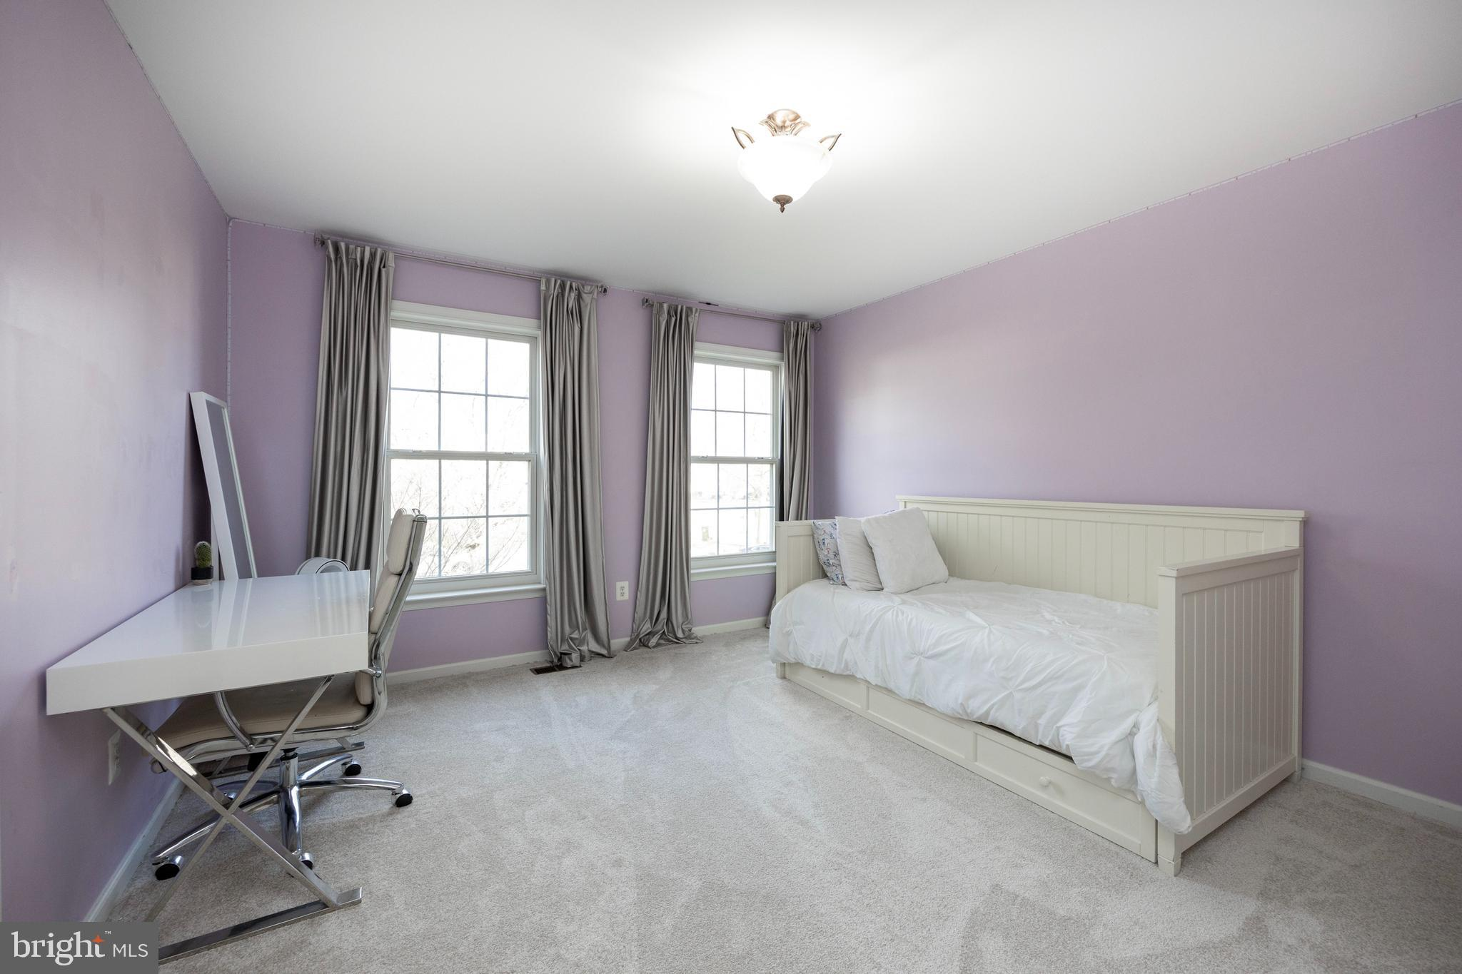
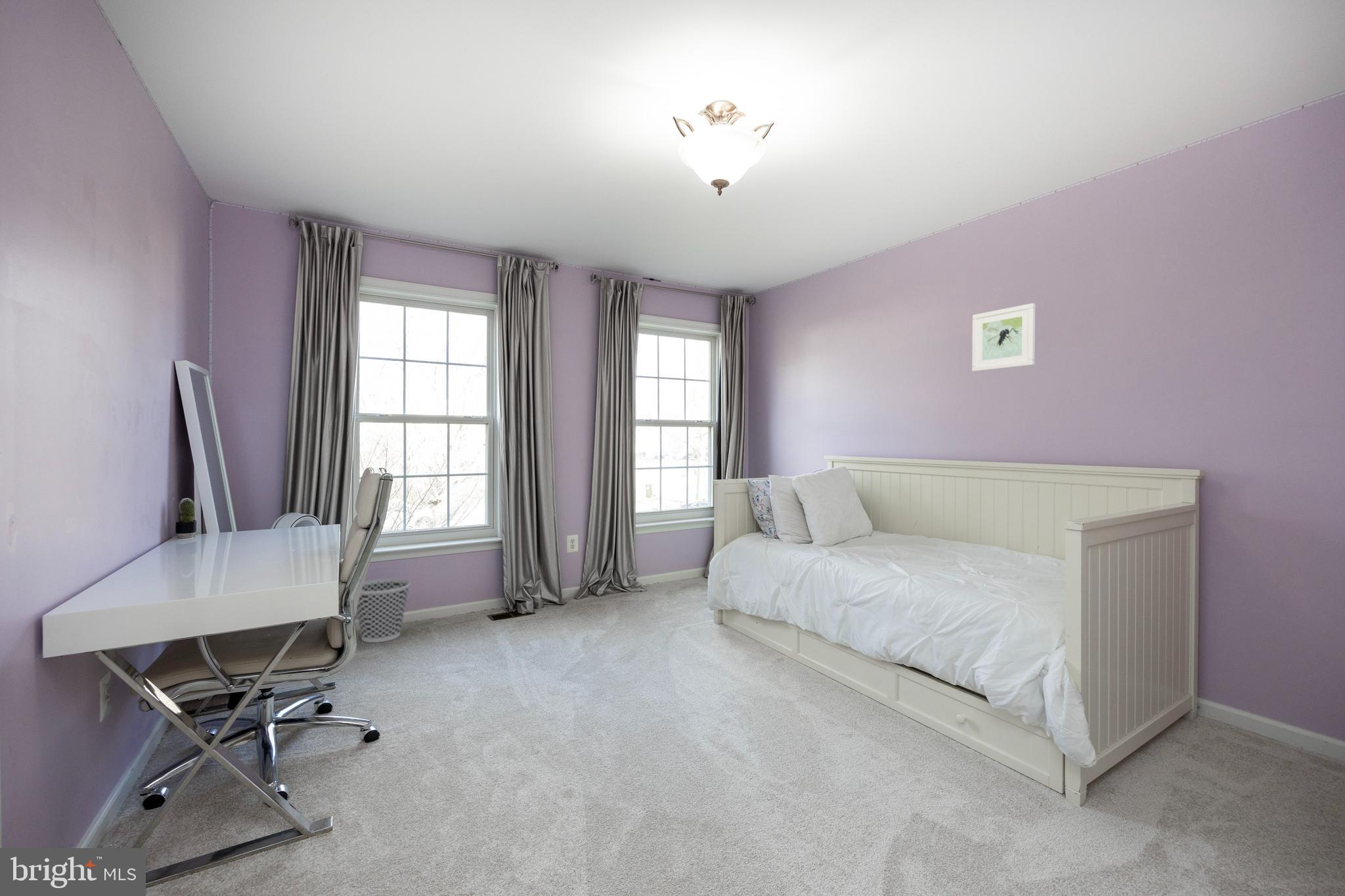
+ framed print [971,303,1036,372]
+ wastebasket [356,578,411,643]
